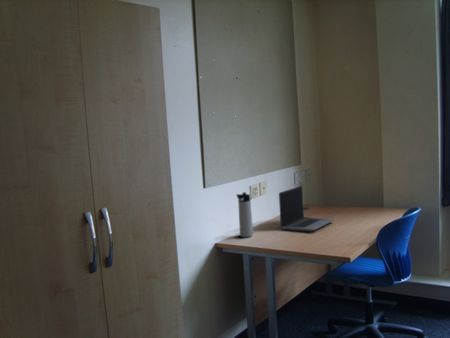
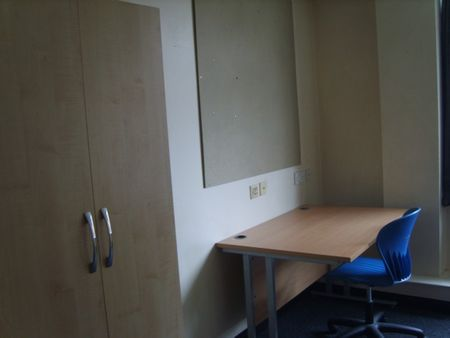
- laptop computer [278,185,336,233]
- thermos bottle [235,191,254,238]
